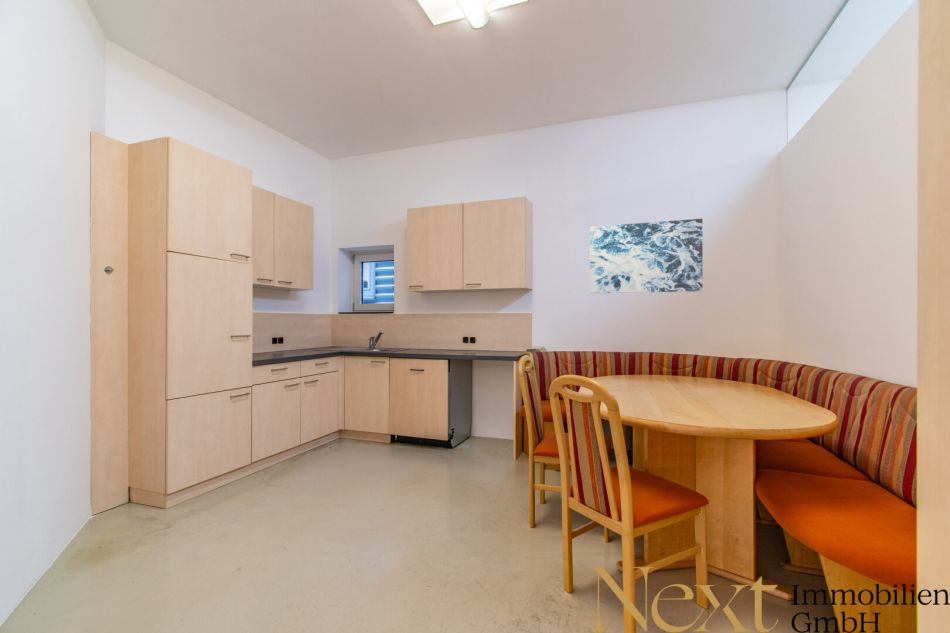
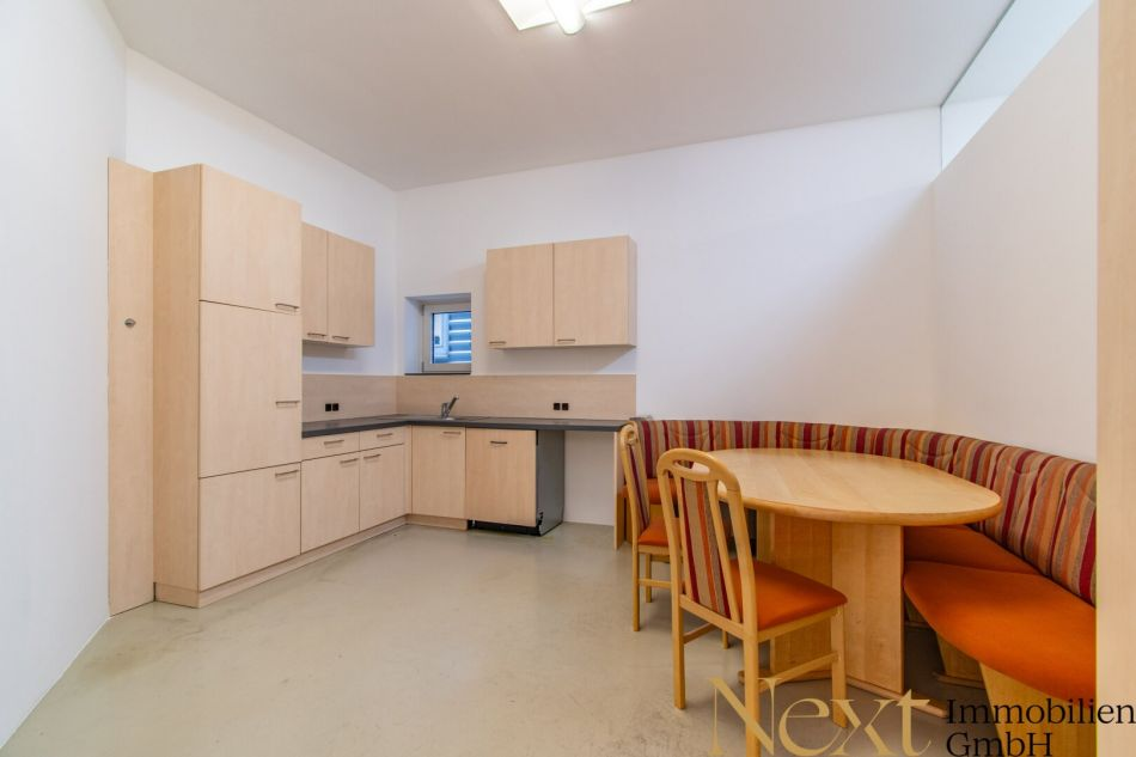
- wall art [589,218,704,294]
